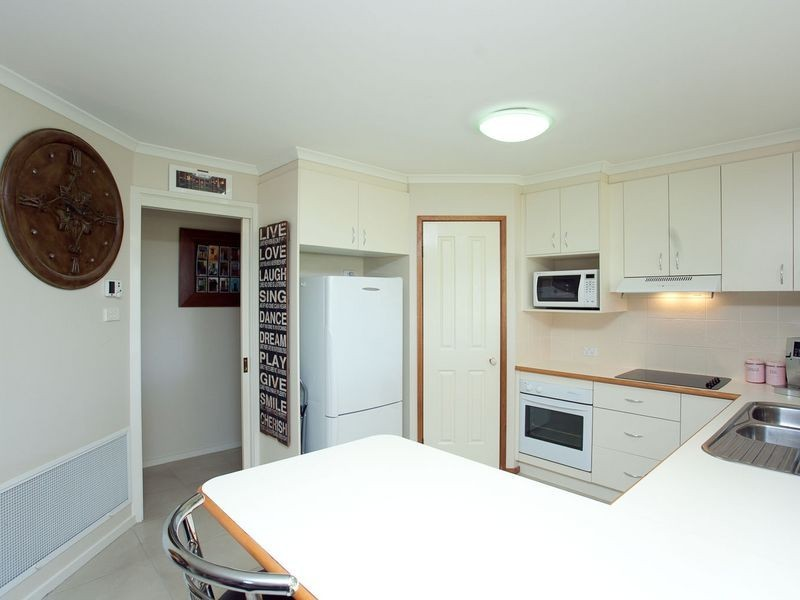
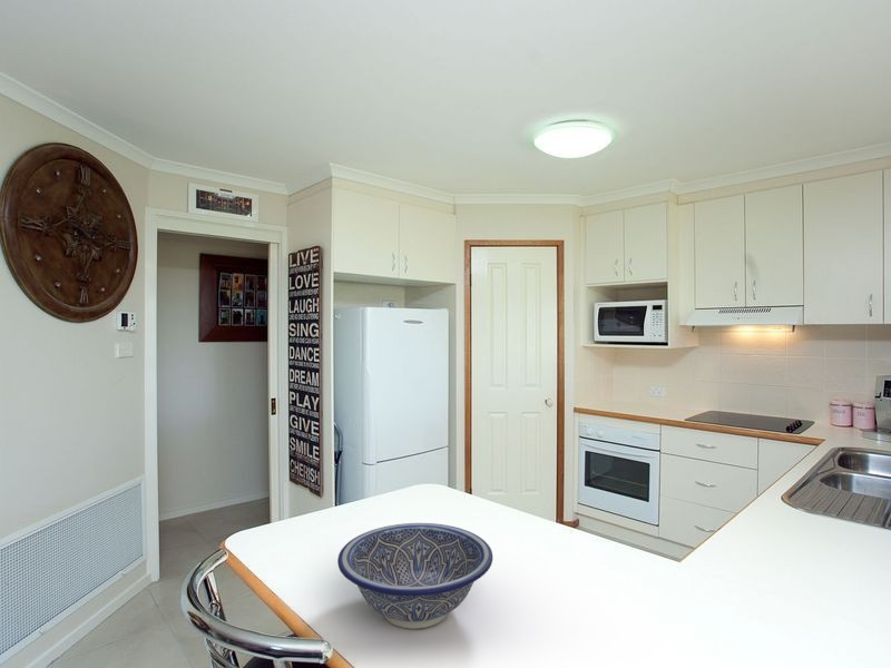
+ decorative bowl [336,522,493,630]
